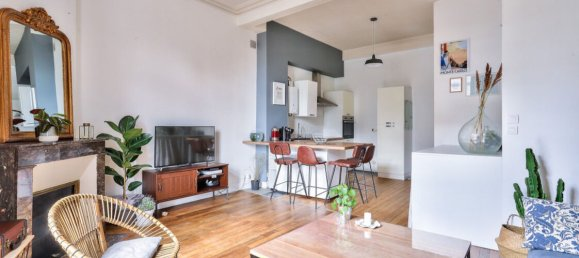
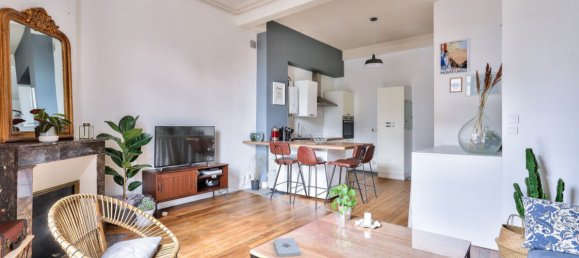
+ notepad [273,237,302,258]
